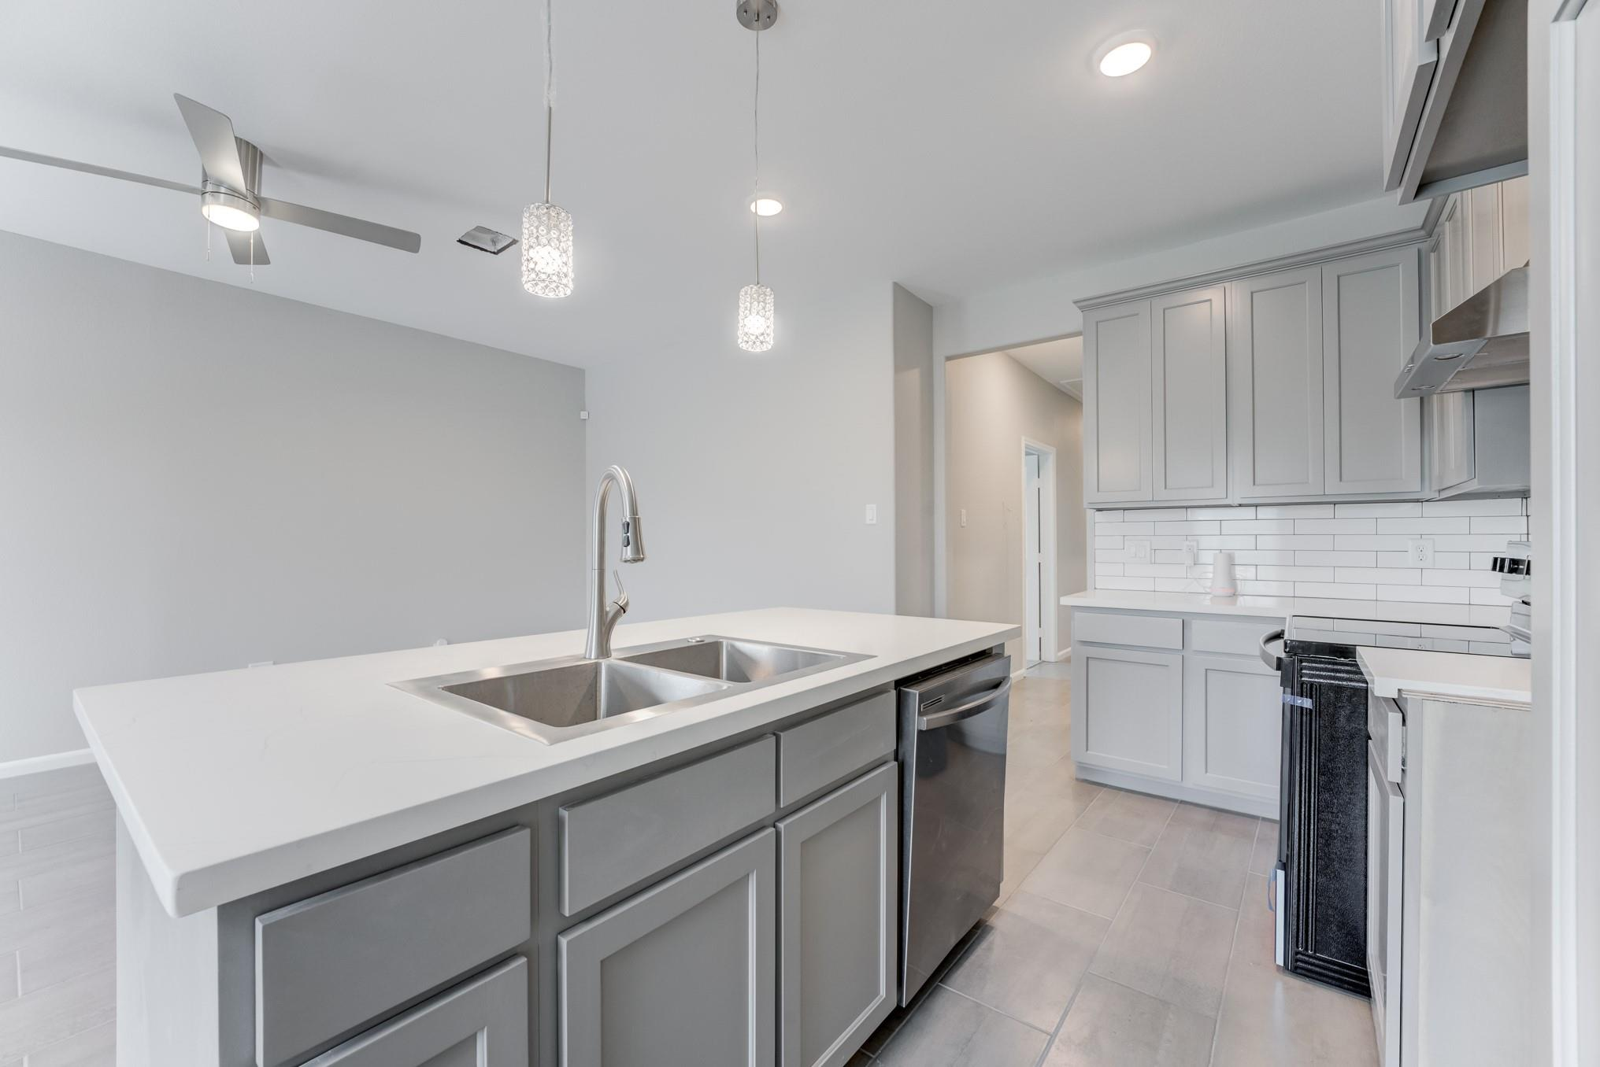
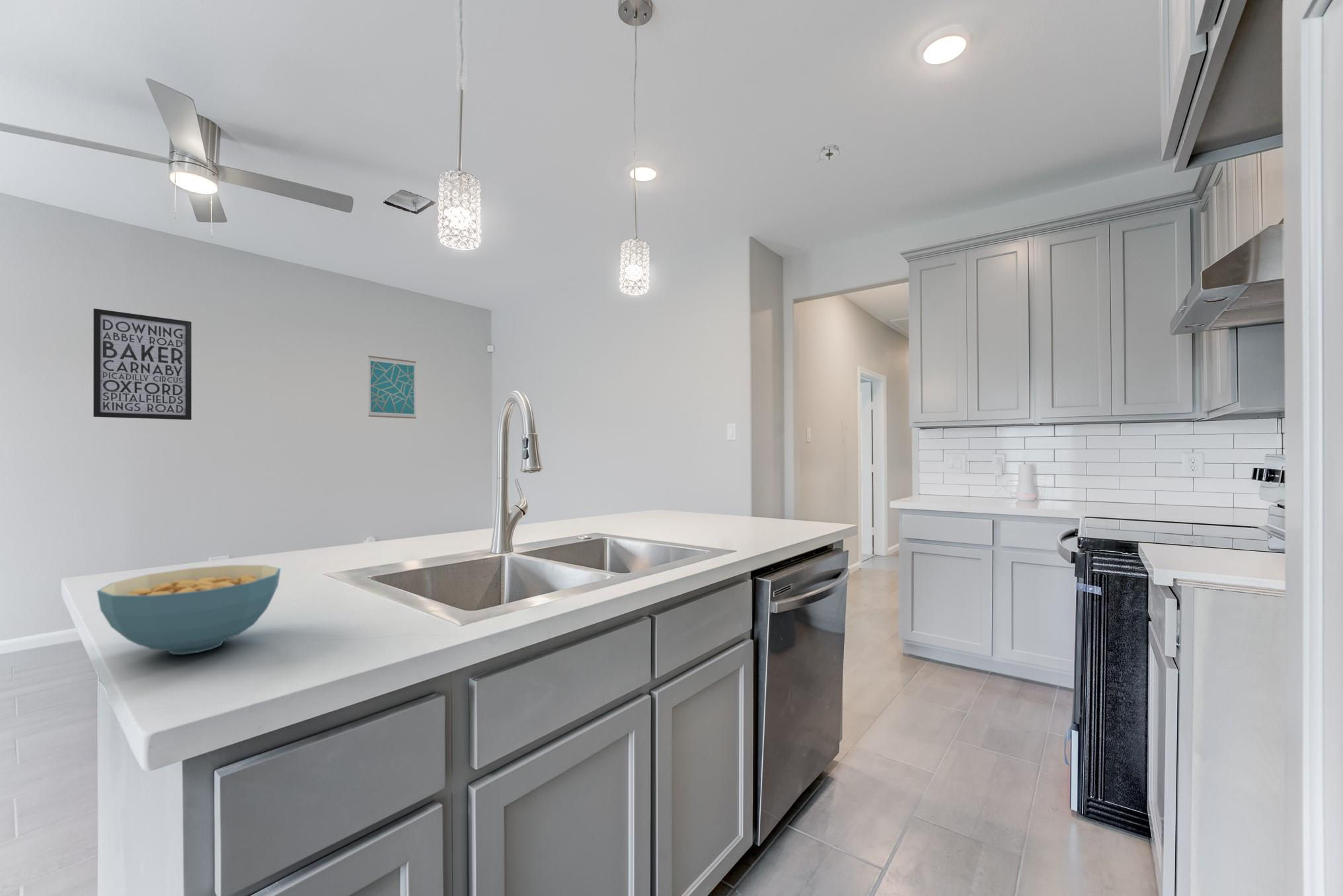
+ cereal bowl [96,564,282,655]
+ wall art [93,308,192,420]
+ wall art [367,355,417,420]
+ smoke detector [816,143,842,163]
